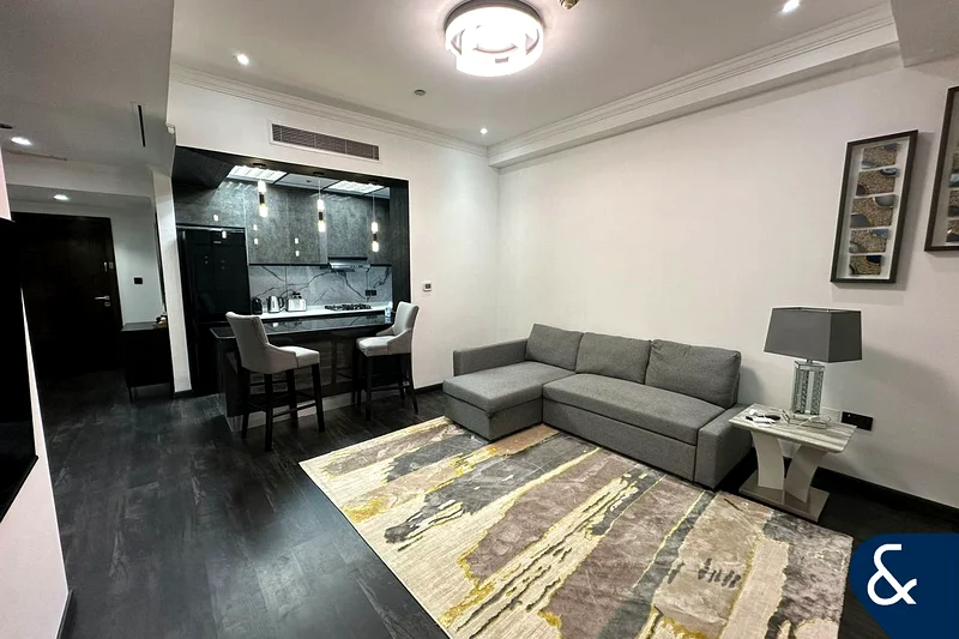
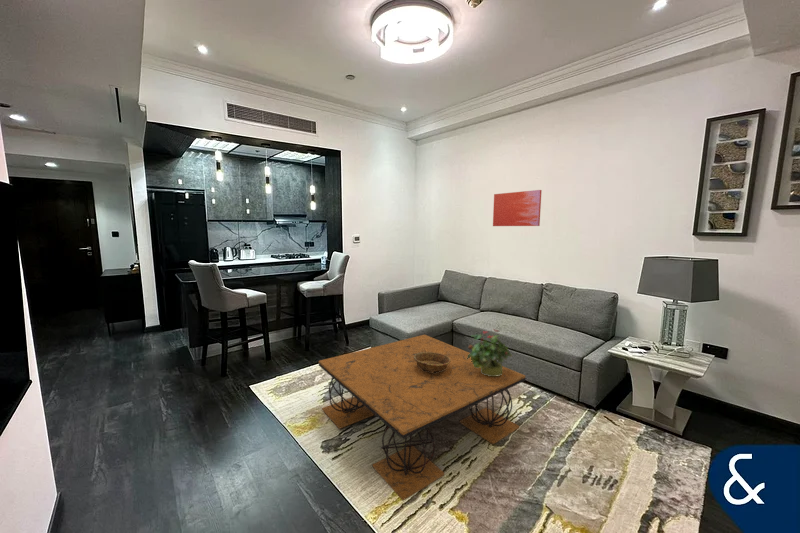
+ wall art [492,189,543,227]
+ coffee table [318,334,527,502]
+ decorative bowl [414,352,451,373]
+ potted plant [467,328,513,376]
